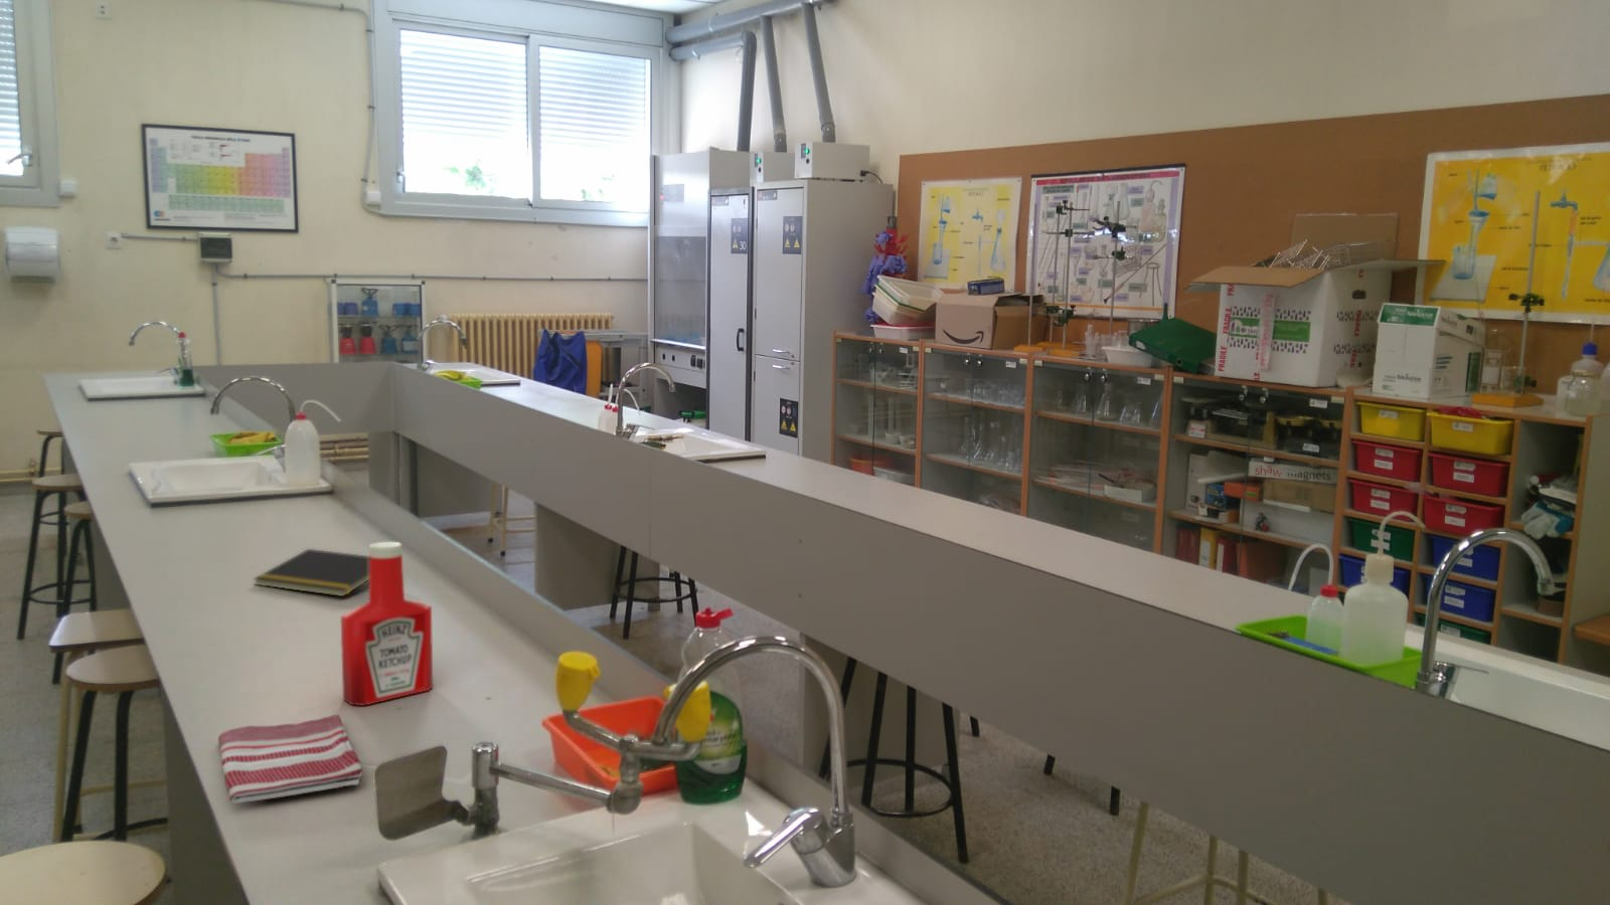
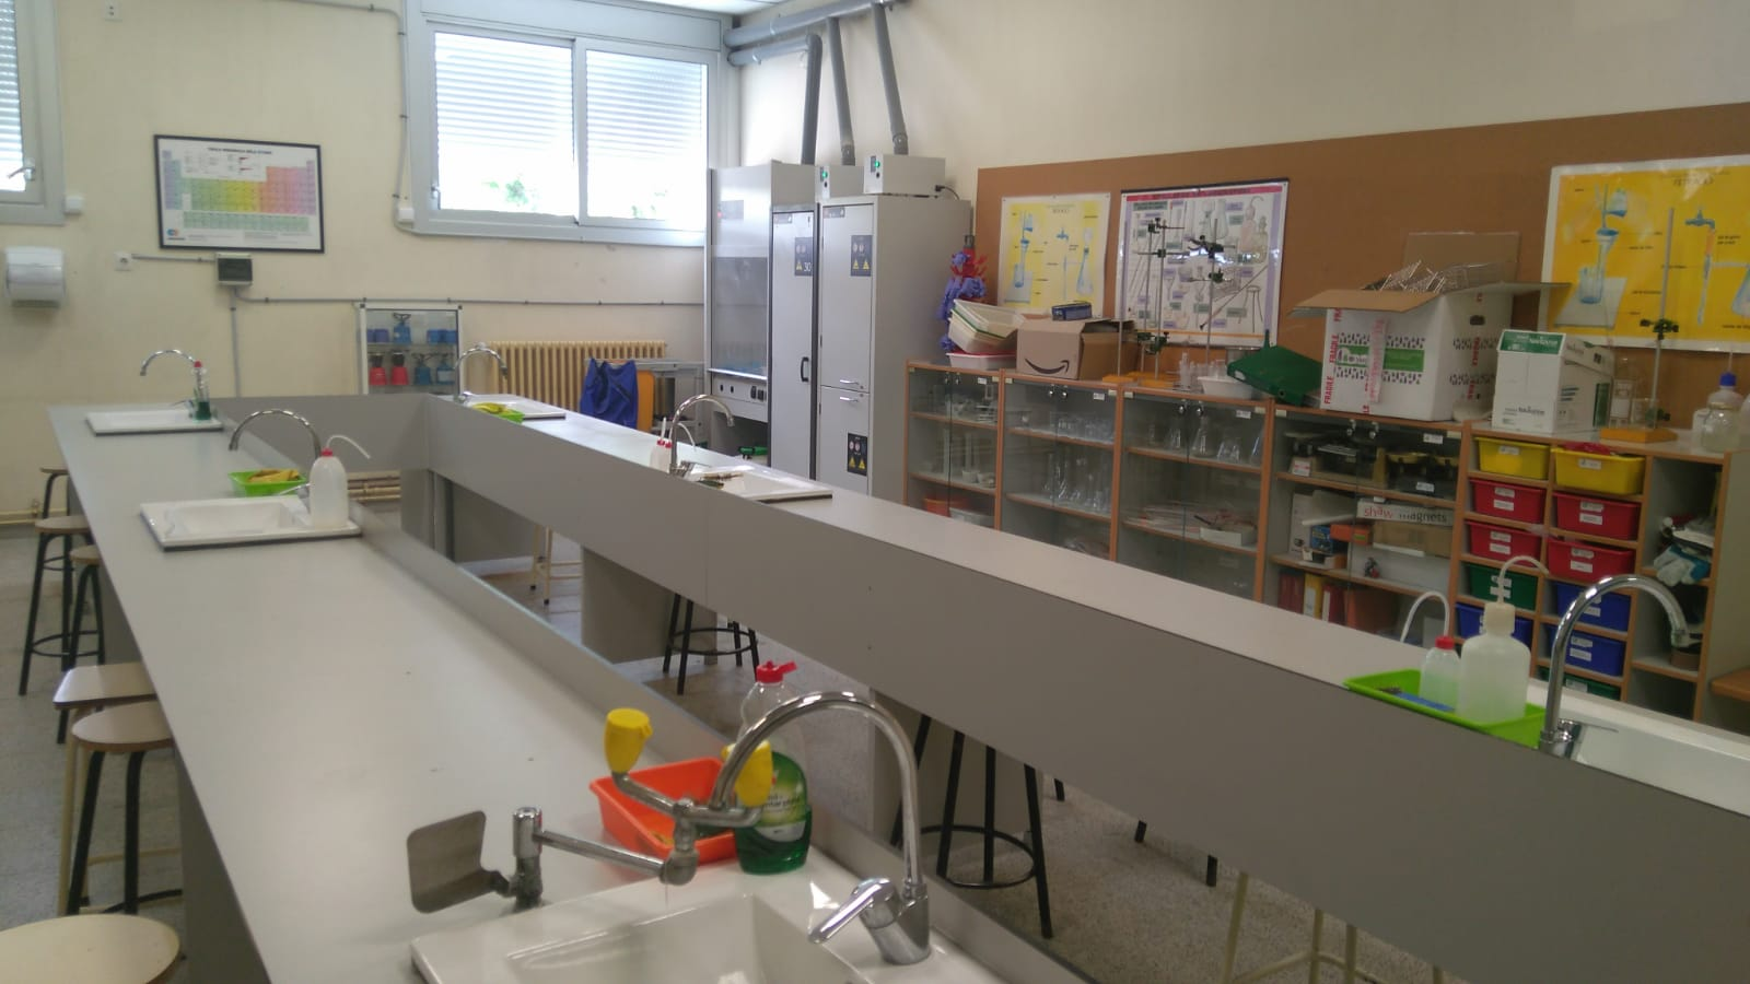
- soap bottle [341,541,433,707]
- dish towel [218,713,364,804]
- notepad [252,548,369,598]
